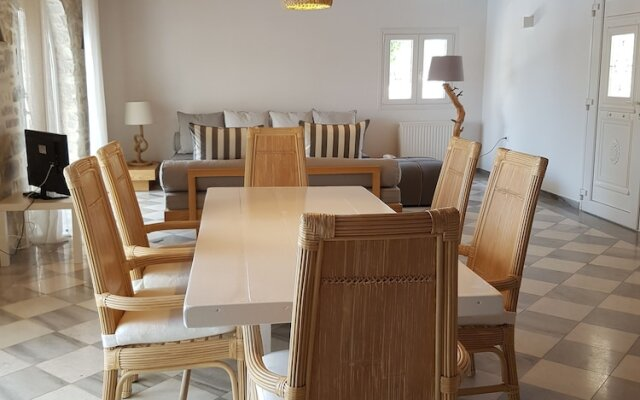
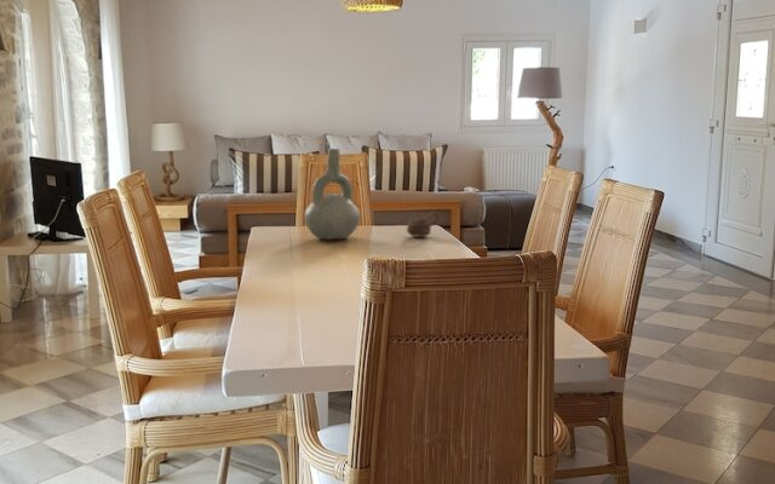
+ cup [406,212,440,238]
+ decorative vase [303,148,362,240]
